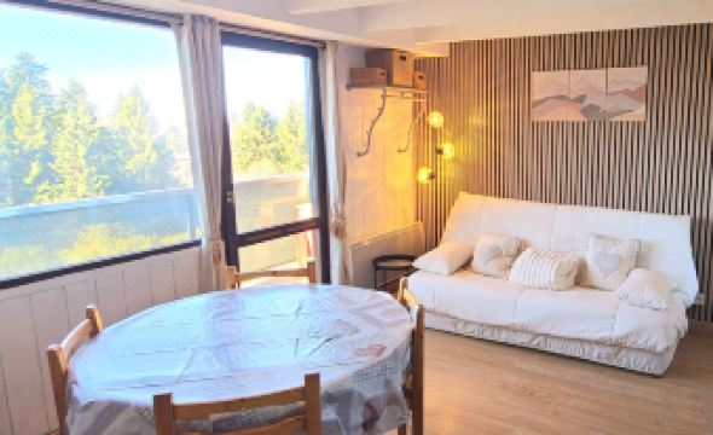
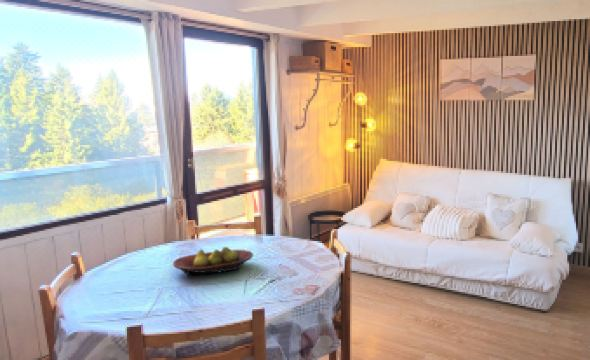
+ fruit bowl [172,246,254,276]
